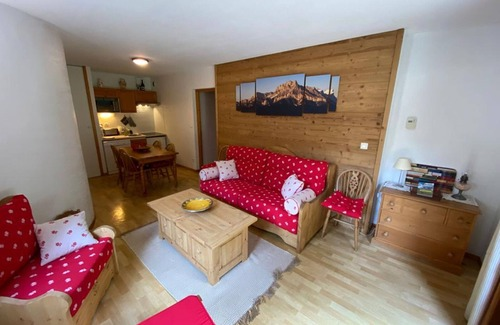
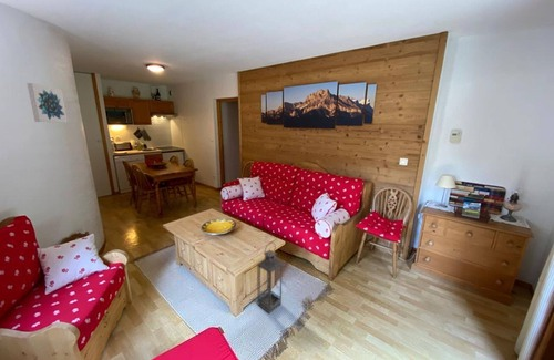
+ wall art [25,82,69,124]
+ lantern [257,241,284,315]
